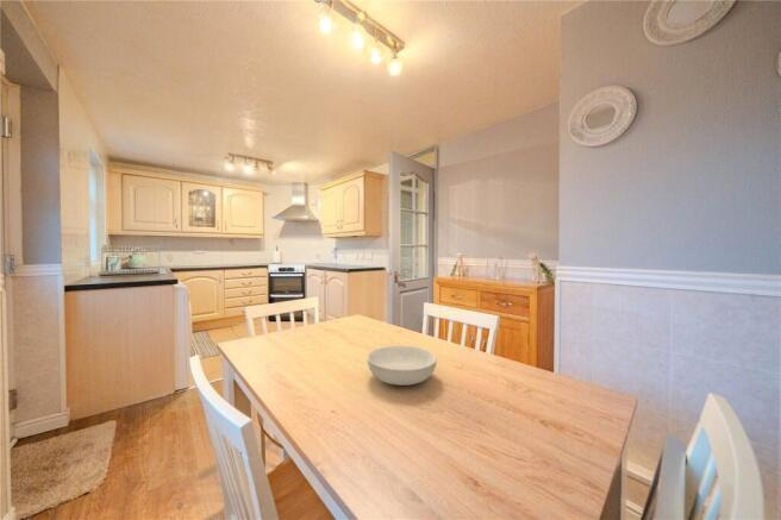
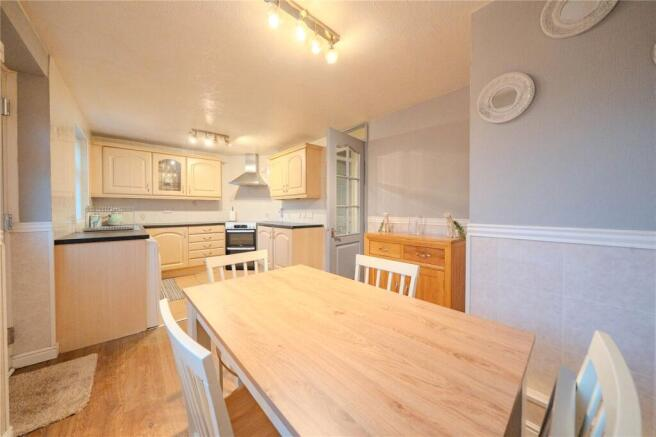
- serving bowl [365,345,438,387]
